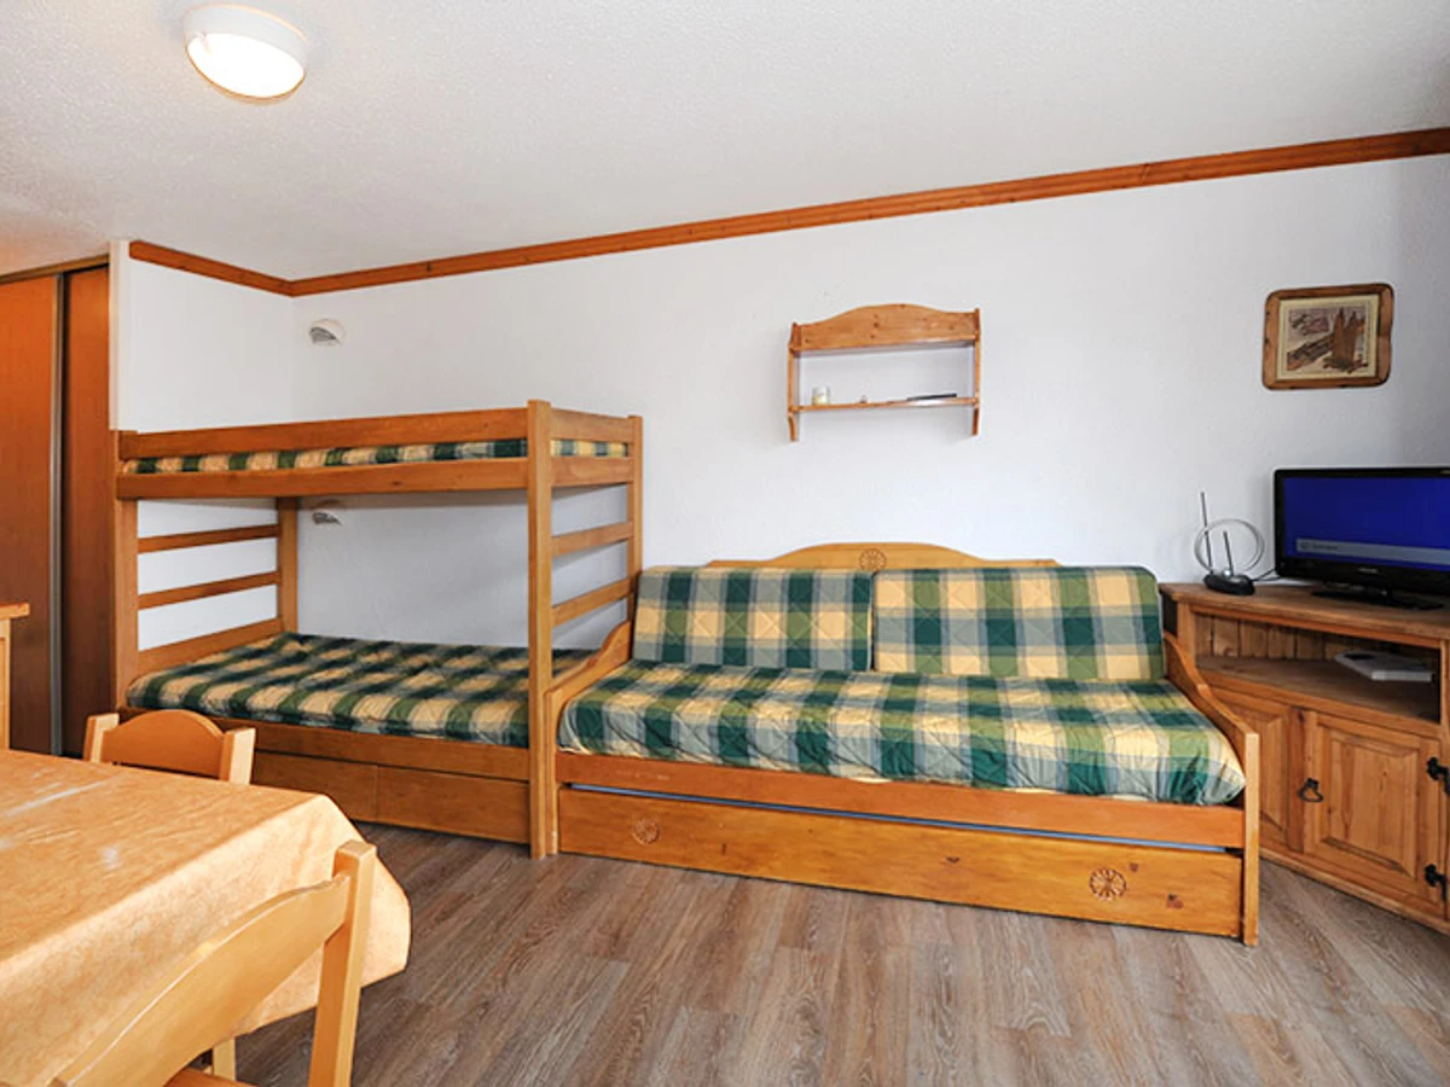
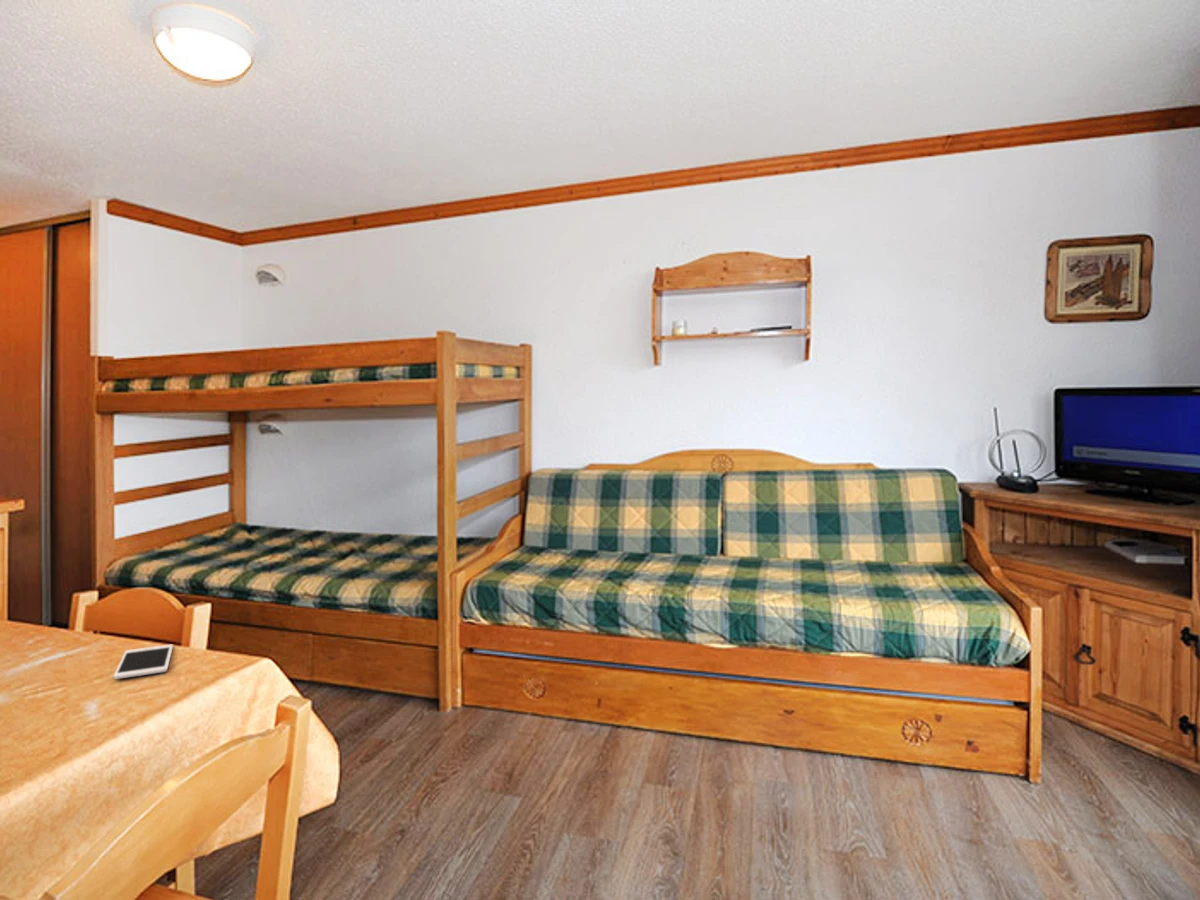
+ cell phone [113,644,174,680]
